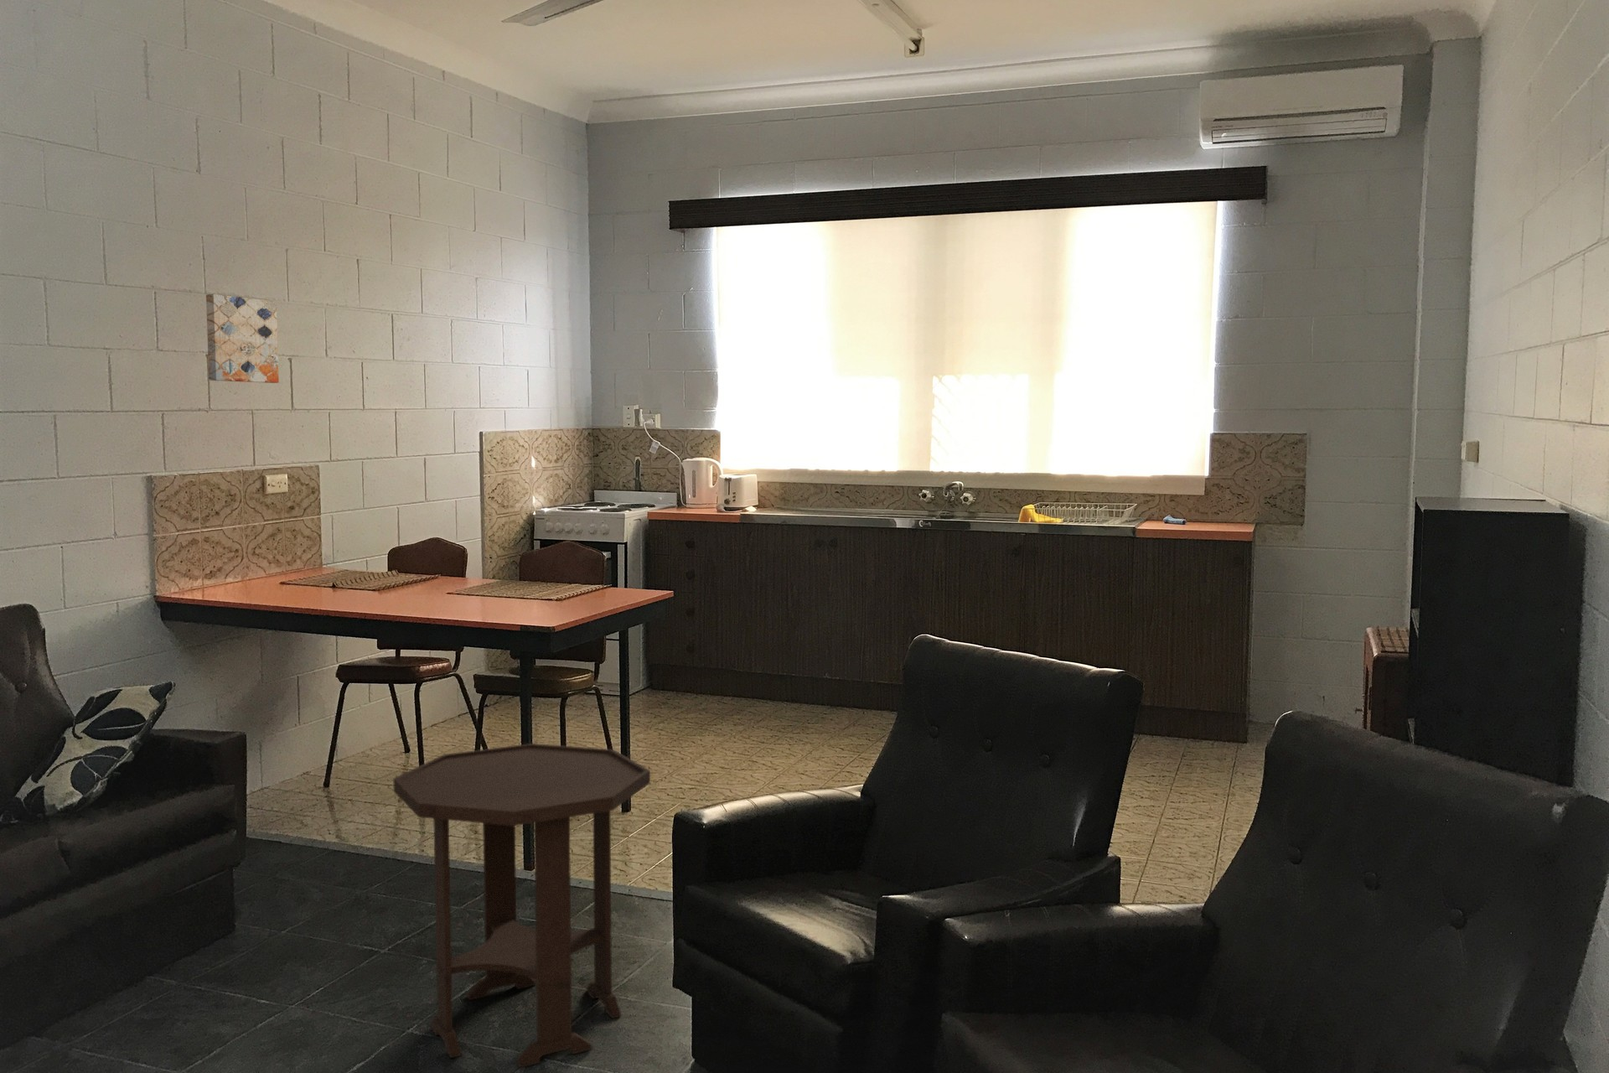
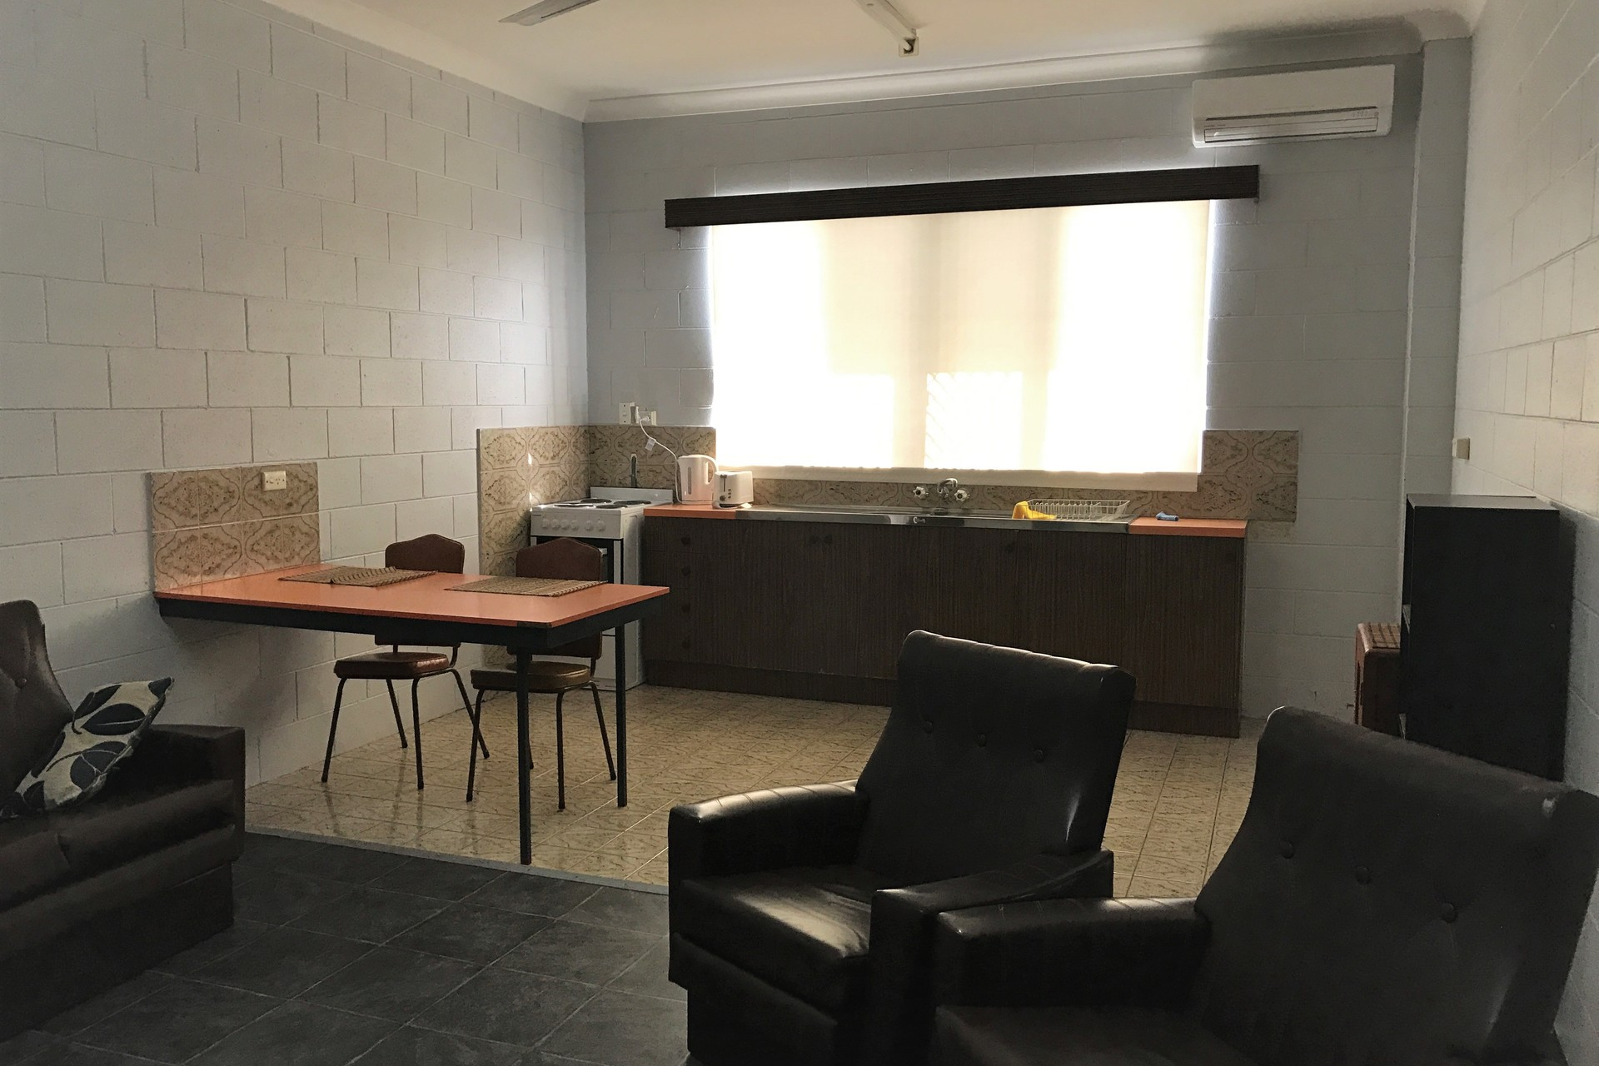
- wall art [206,293,280,384]
- side table [393,742,651,1069]
